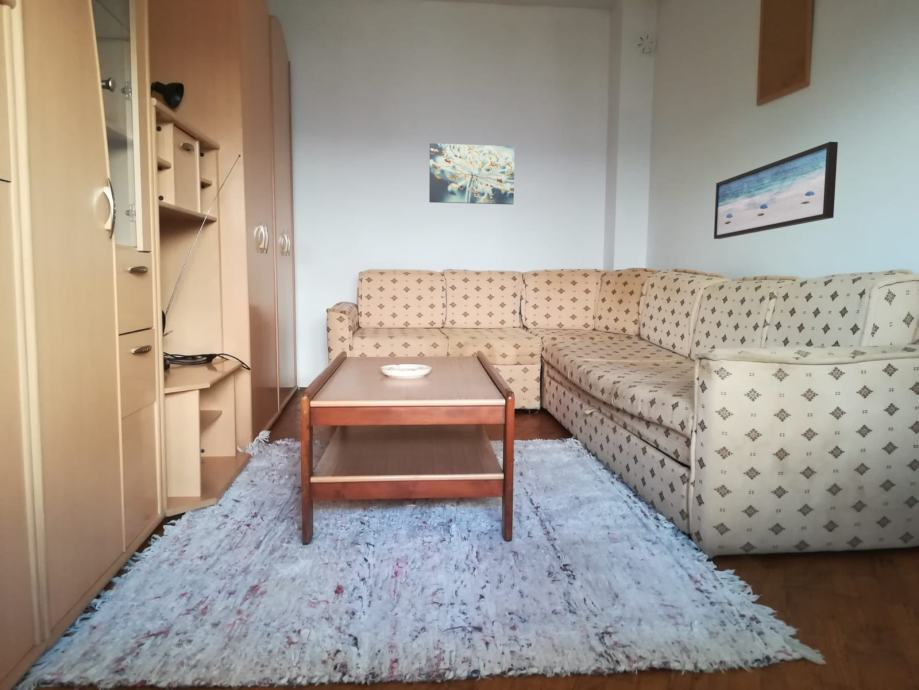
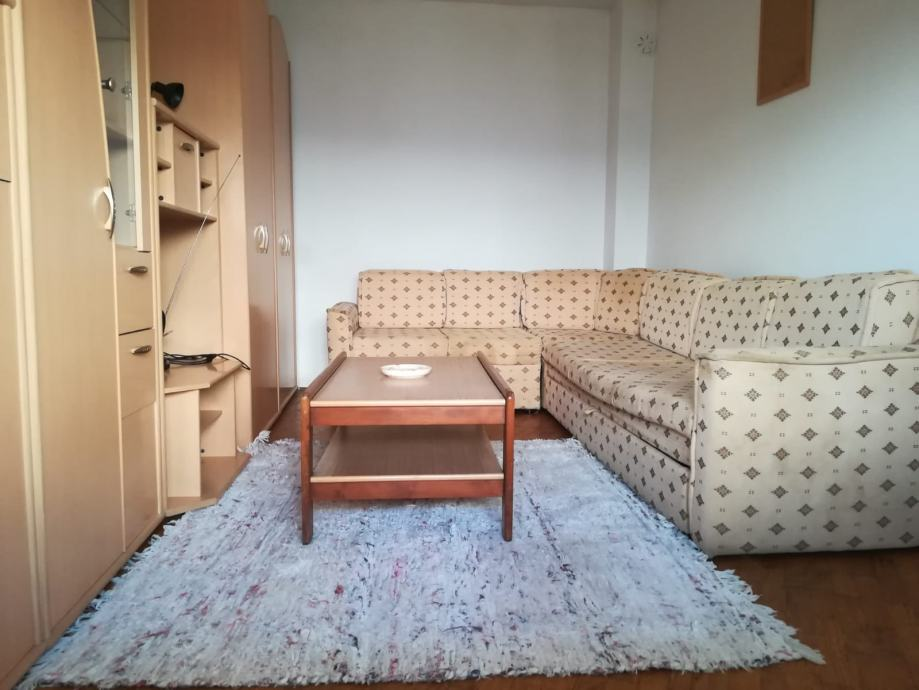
- wall art [428,142,516,205]
- wall art [713,141,839,240]
